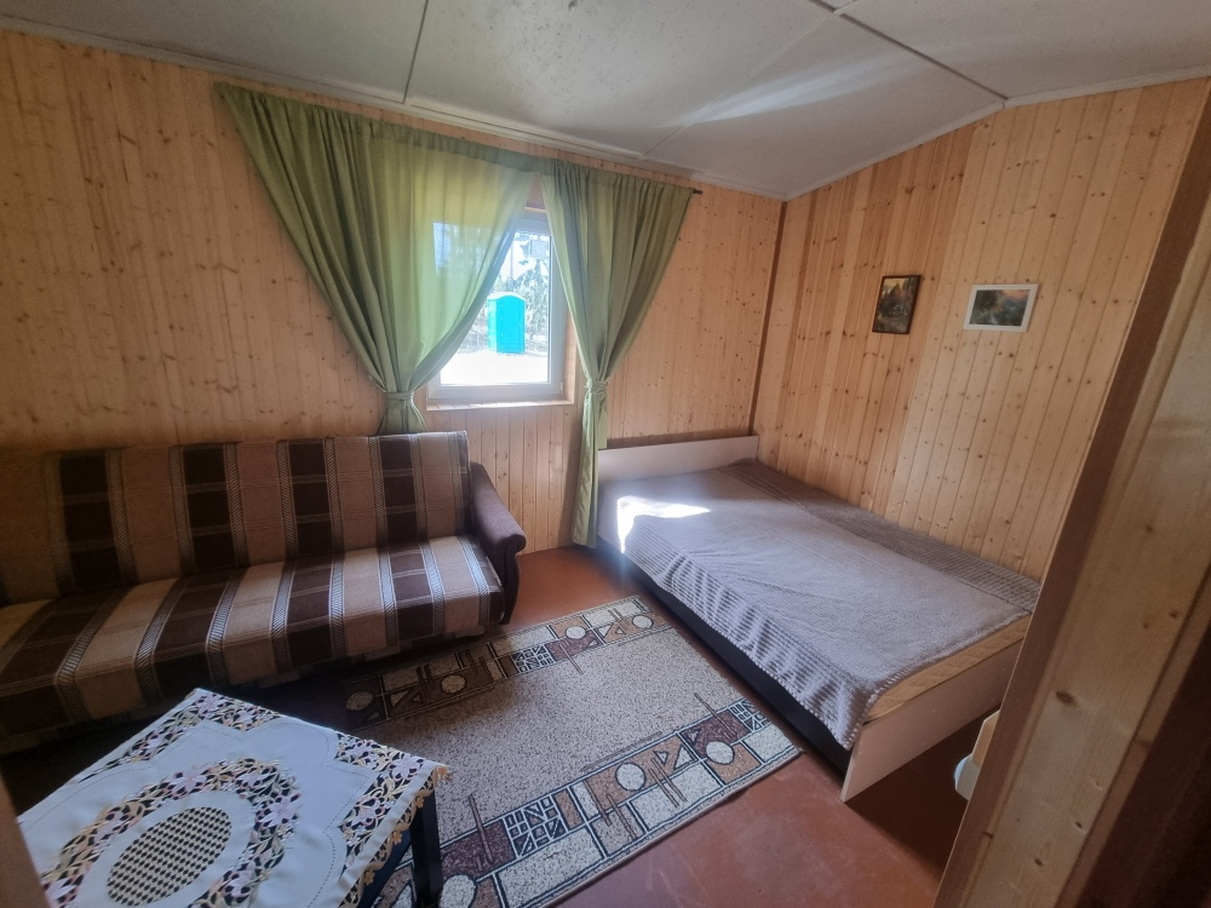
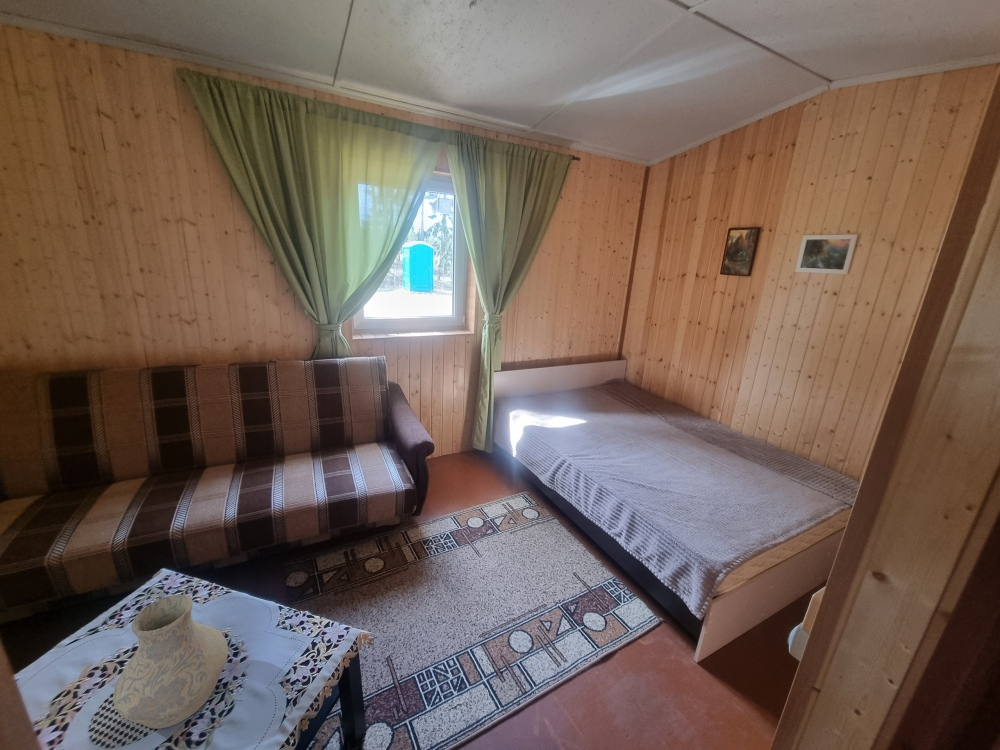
+ vase [112,594,229,730]
